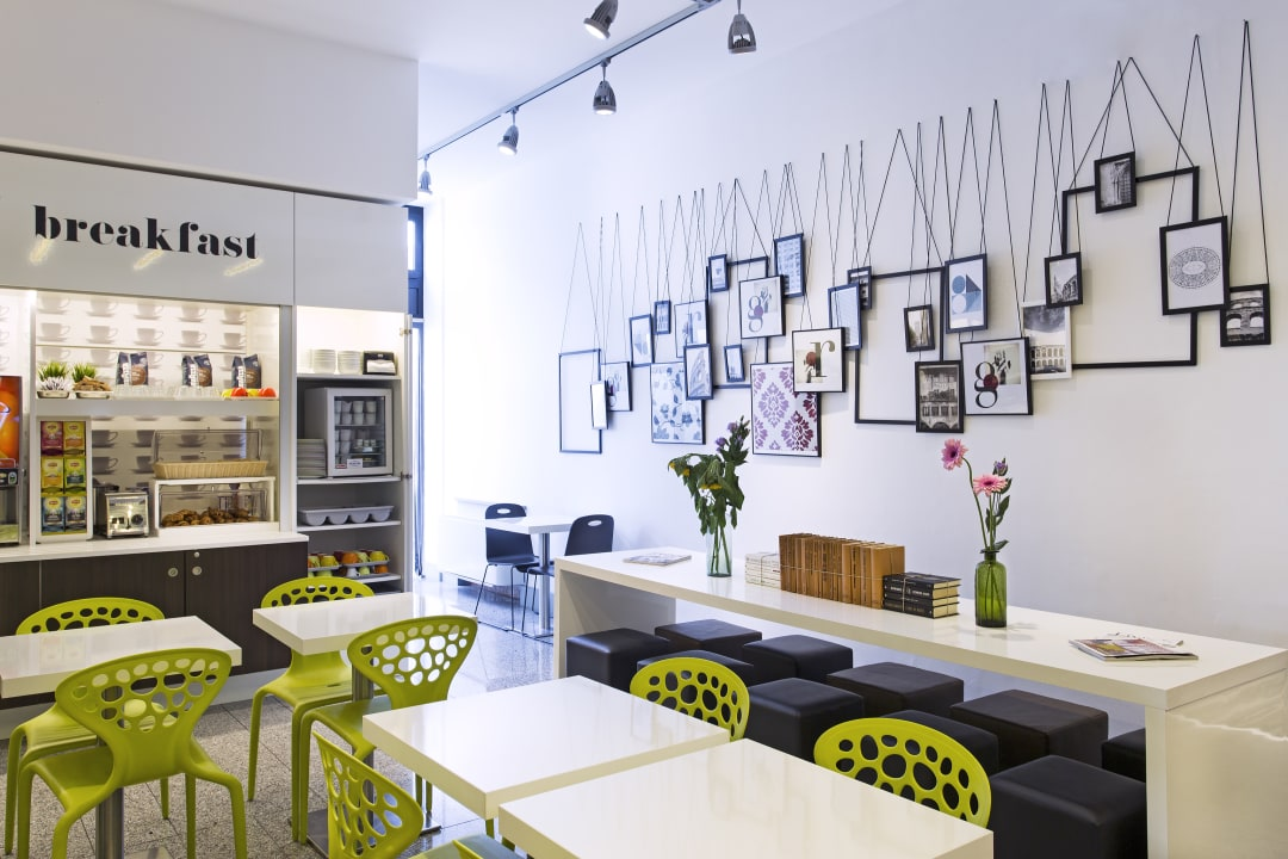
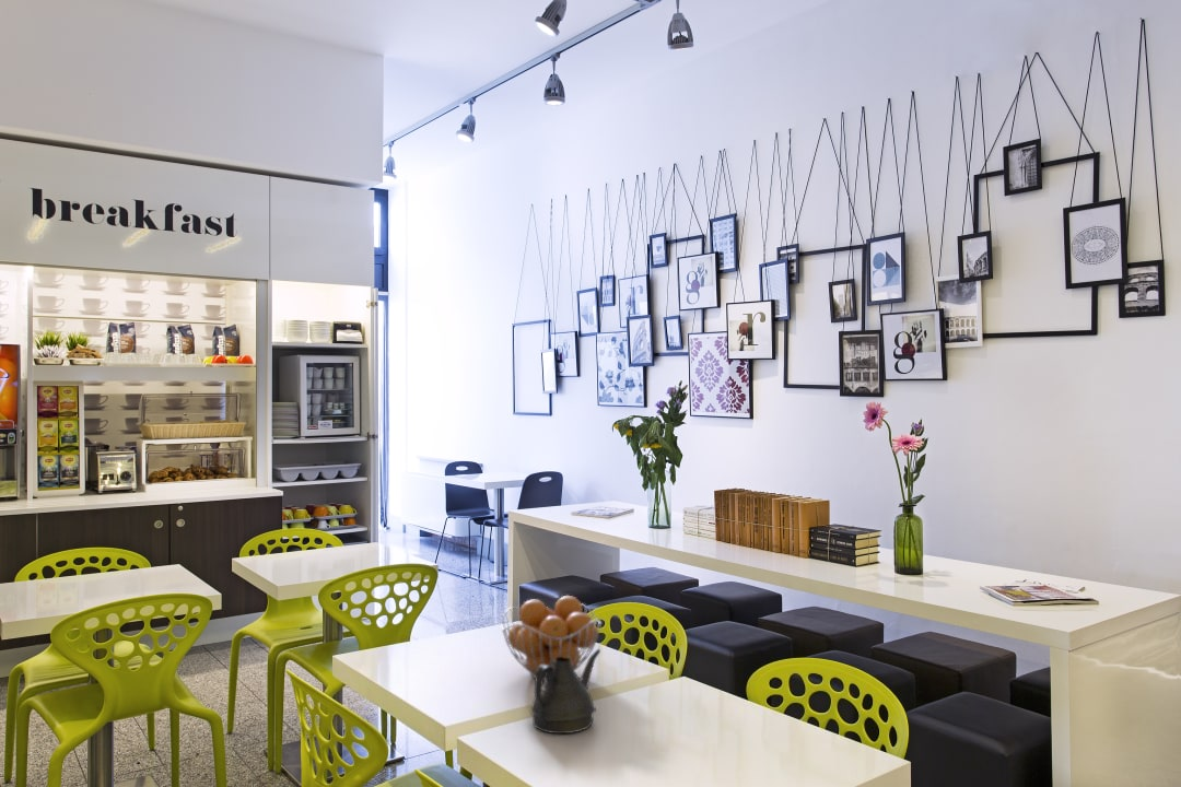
+ teapot [529,648,601,735]
+ fruit basket [500,595,603,681]
